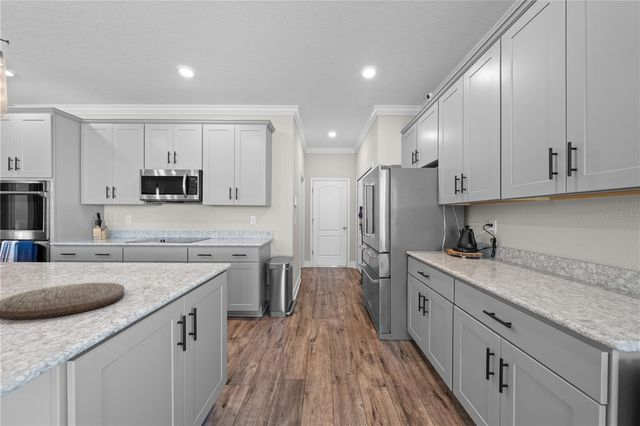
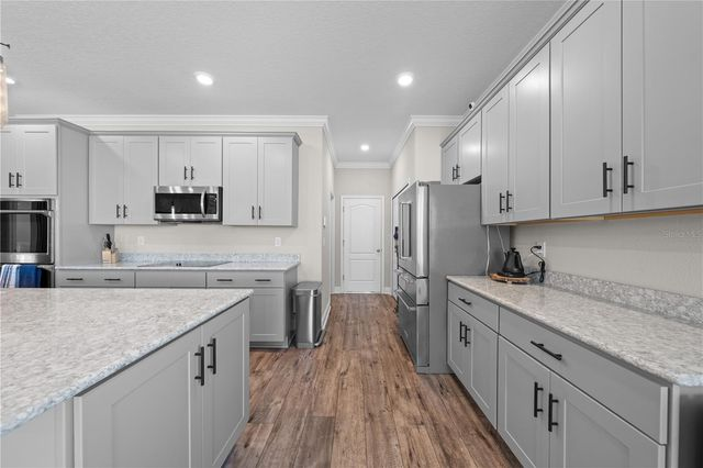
- cutting board [0,282,126,321]
